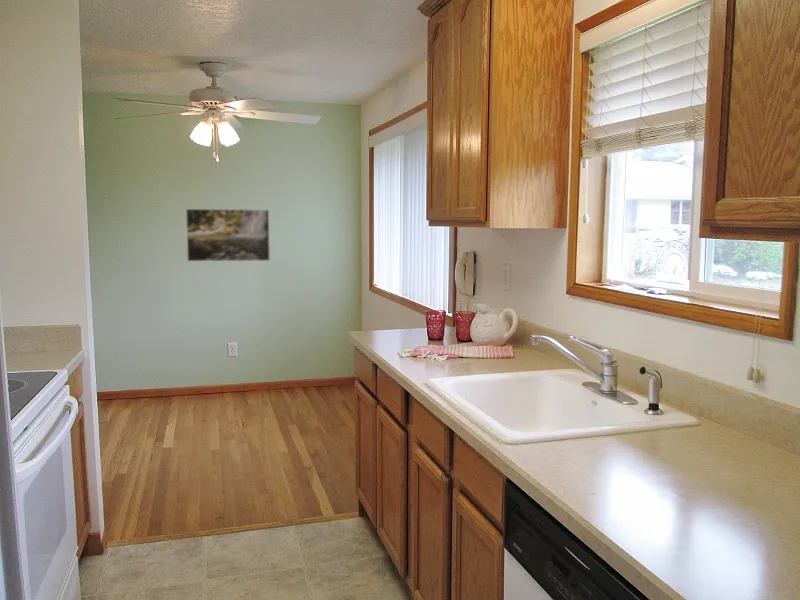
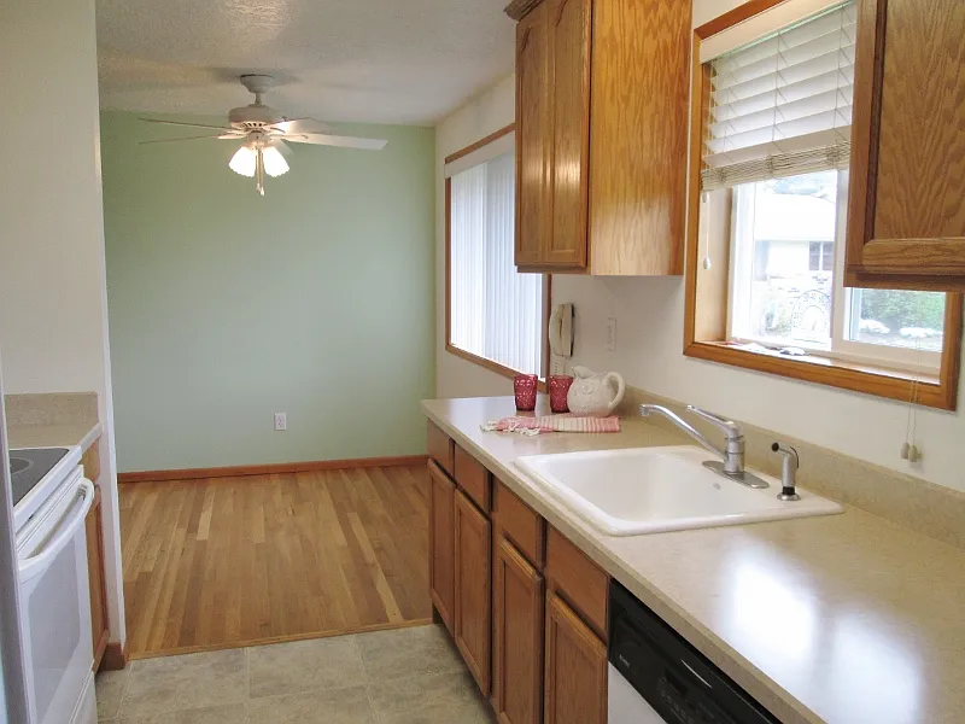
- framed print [185,208,271,263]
